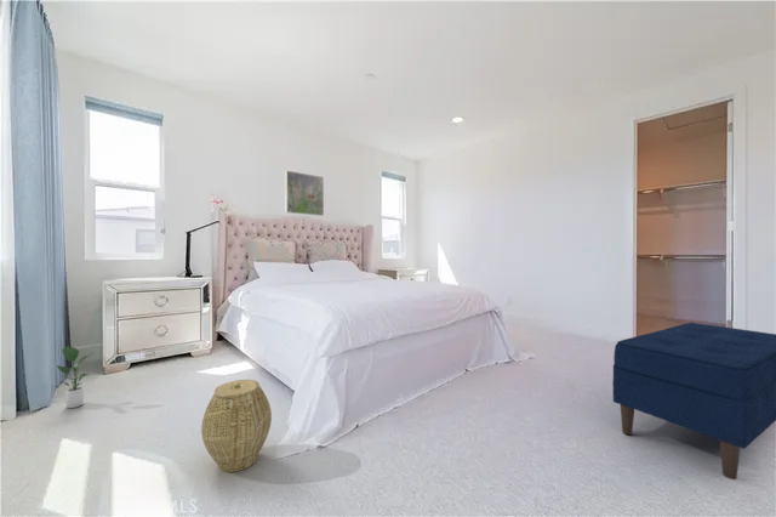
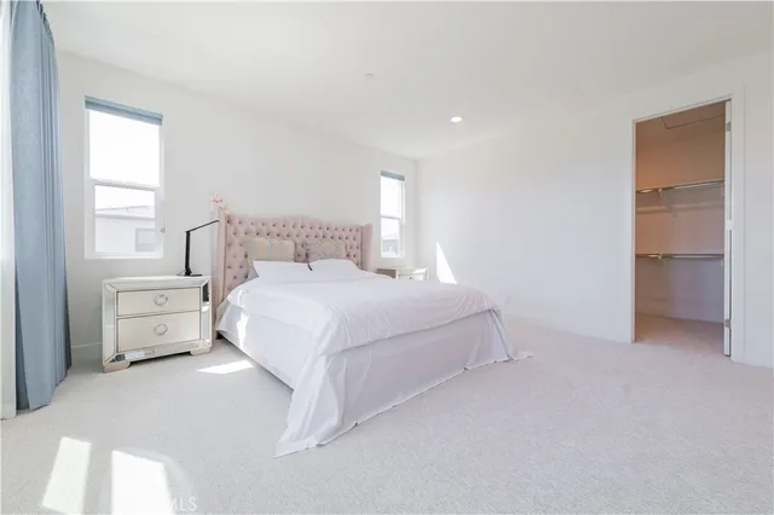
- woven basket [200,379,273,473]
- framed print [284,170,325,217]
- potted plant [56,345,93,409]
- bench [611,322,776,481]
